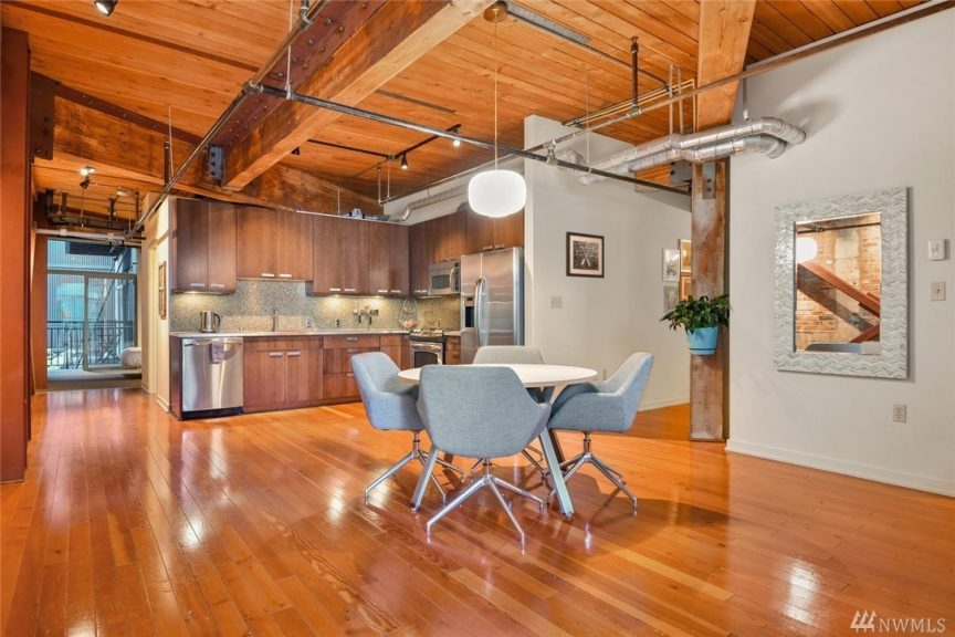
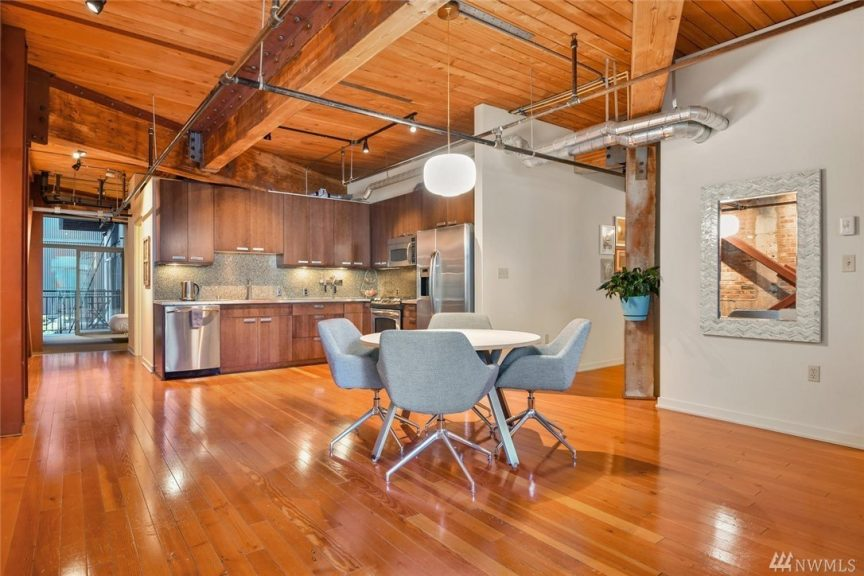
- wall art [565,230,606,280]
